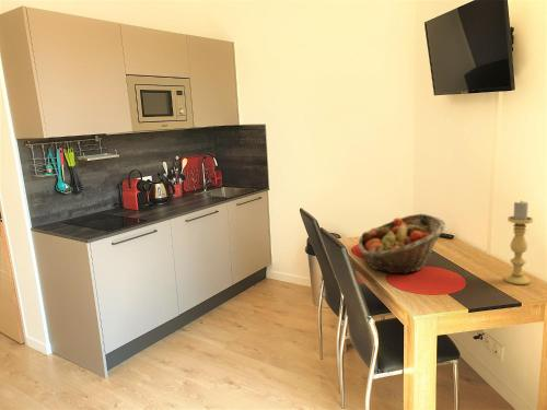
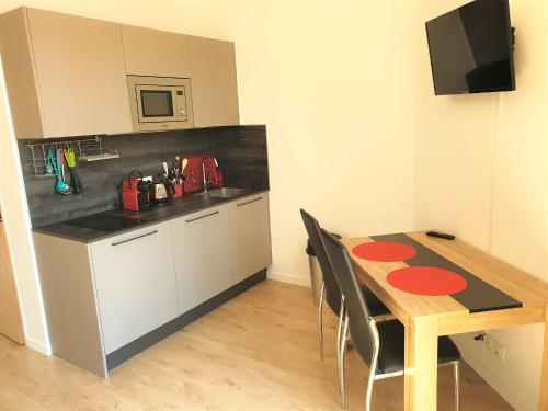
- fruit basket [357,213,446,276]
- candle holder [503,199,534,285]
